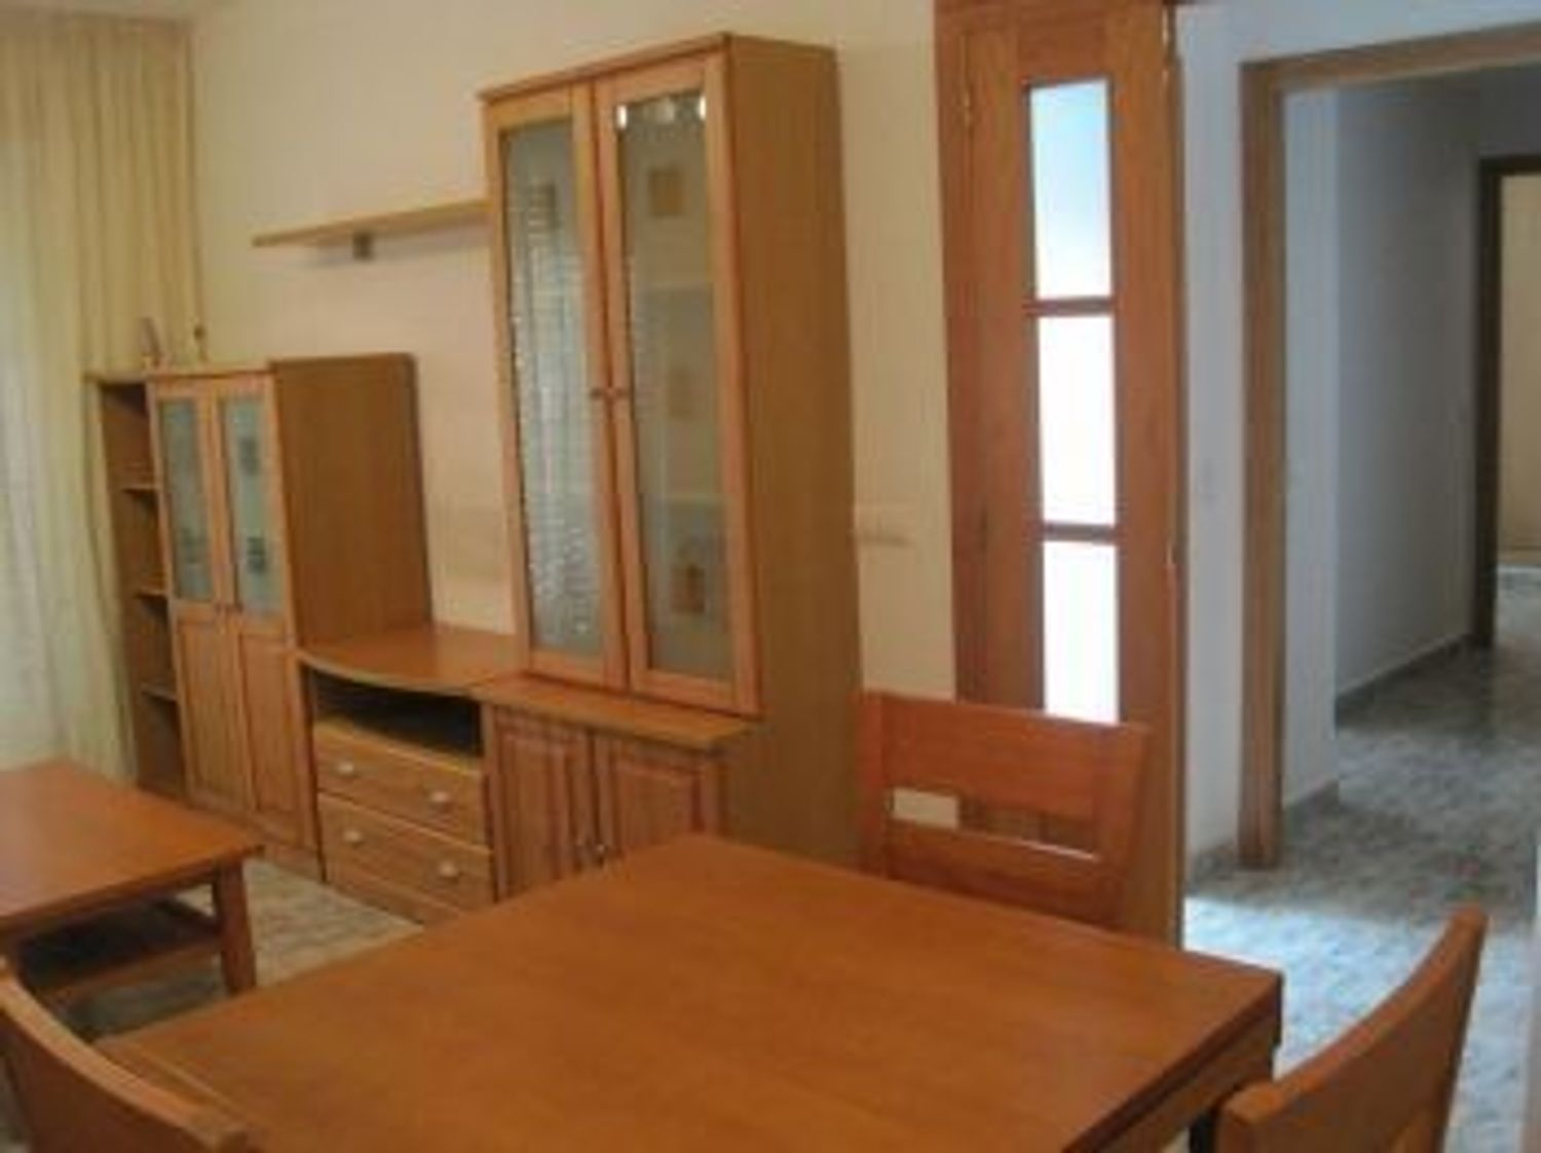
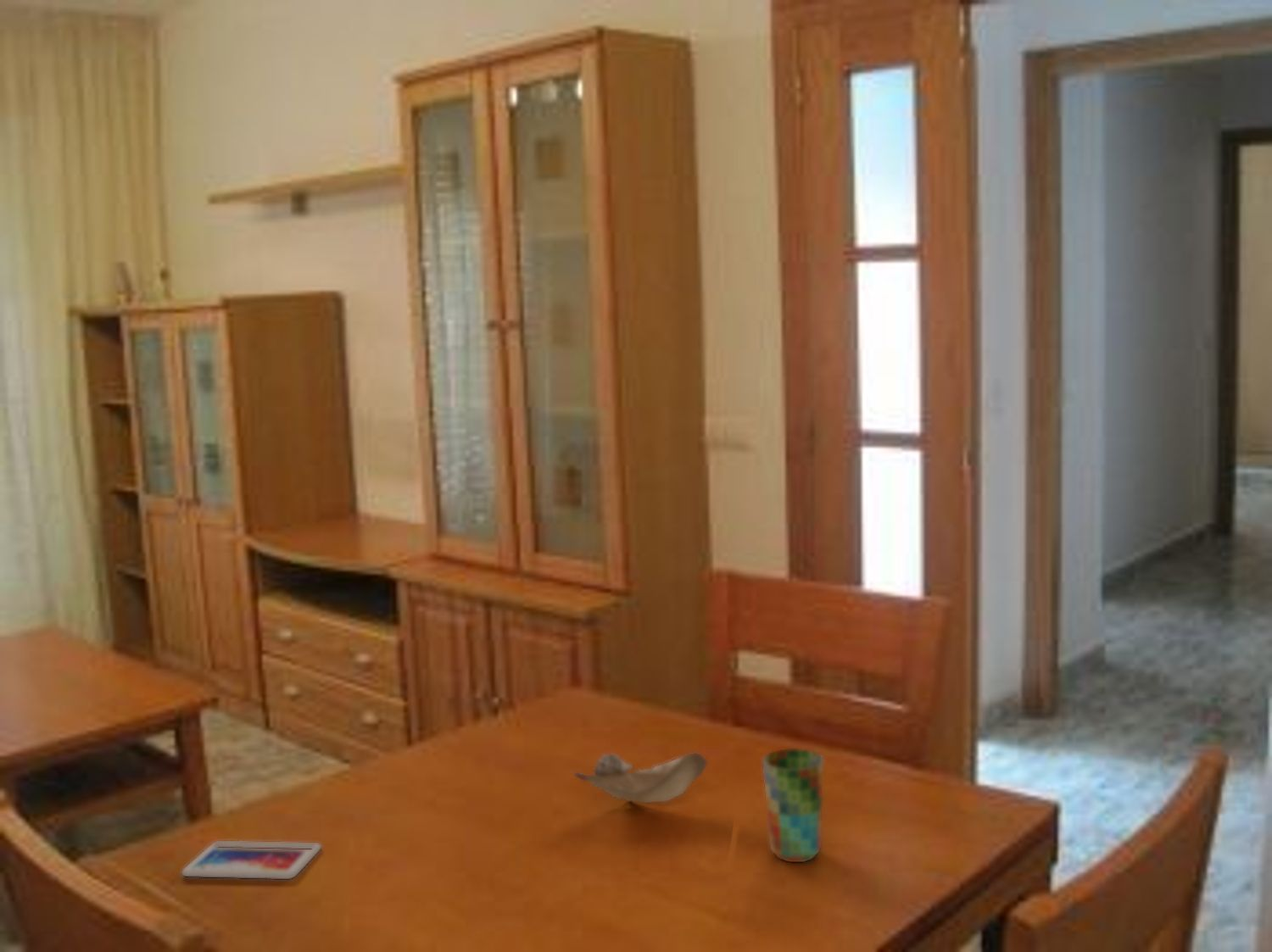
+ flower [573,752,708,804]
+ smartphone [181,840,322,880]
+ cup [762,748,824,863]
